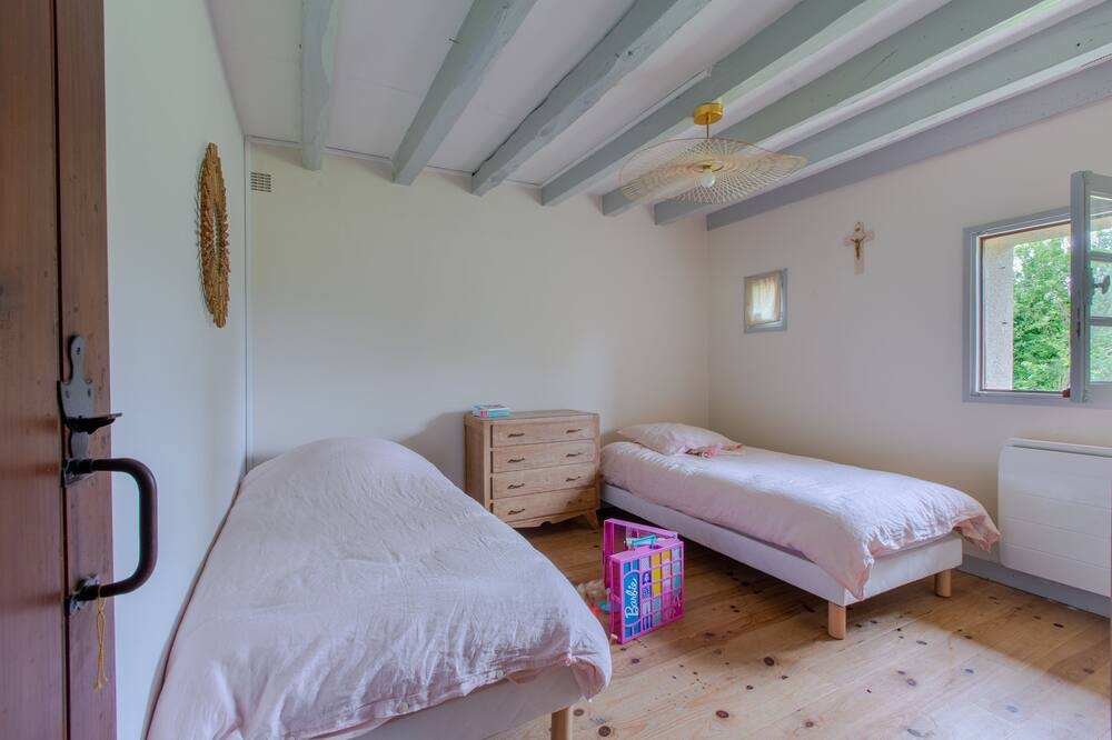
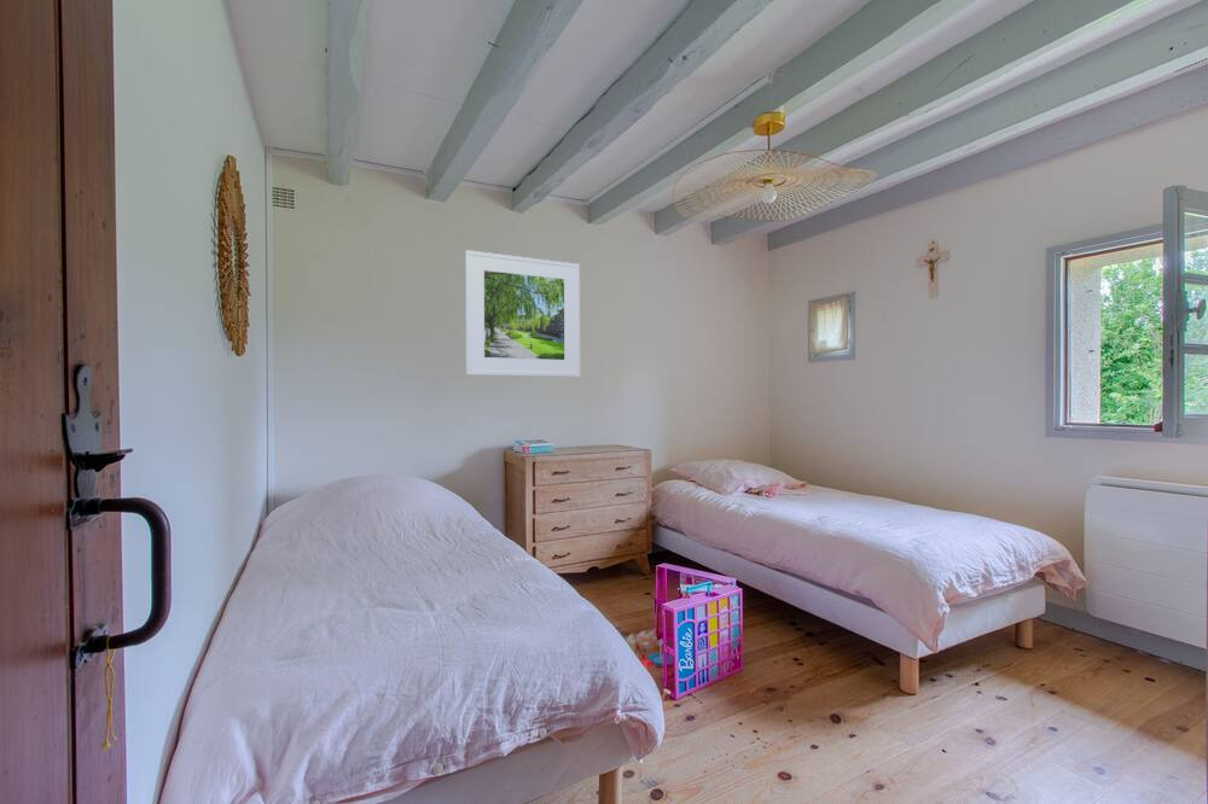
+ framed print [464,249,581,378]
